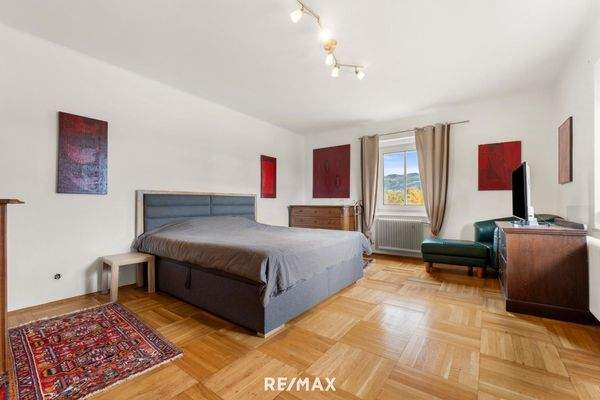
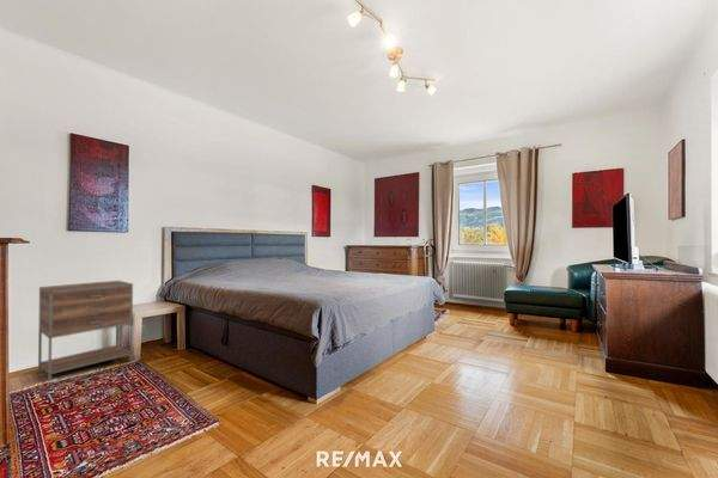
+ nightstand [37,280,134,382]
